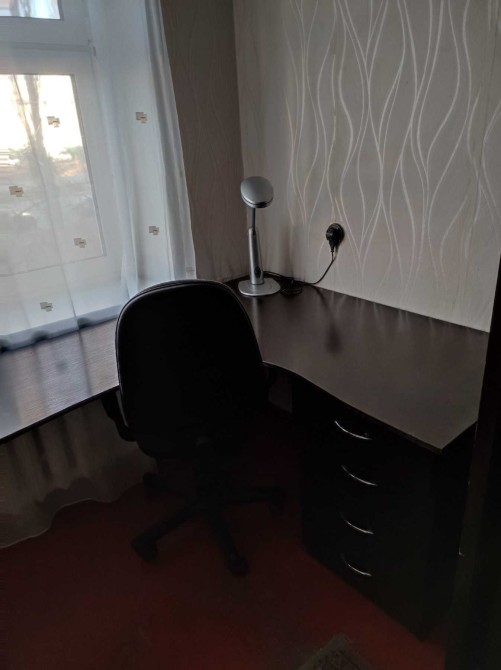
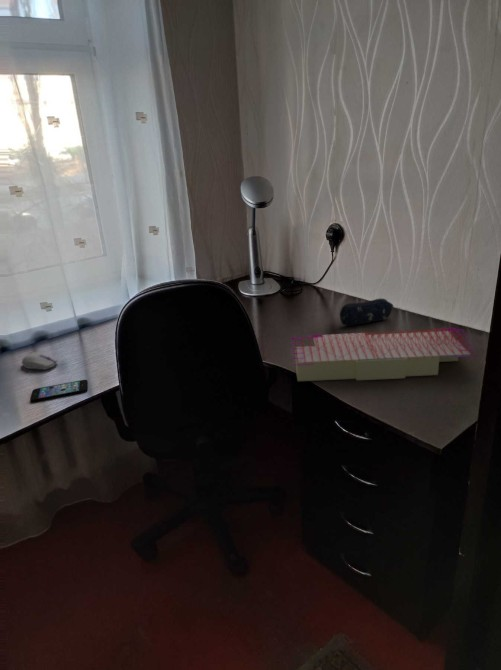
+ pencil case [339,297,394,327]
+ computer mouse [21,351,59,371]
+ architectural model [290,327,478,382]
+ smartphone [29,379,89,404]
